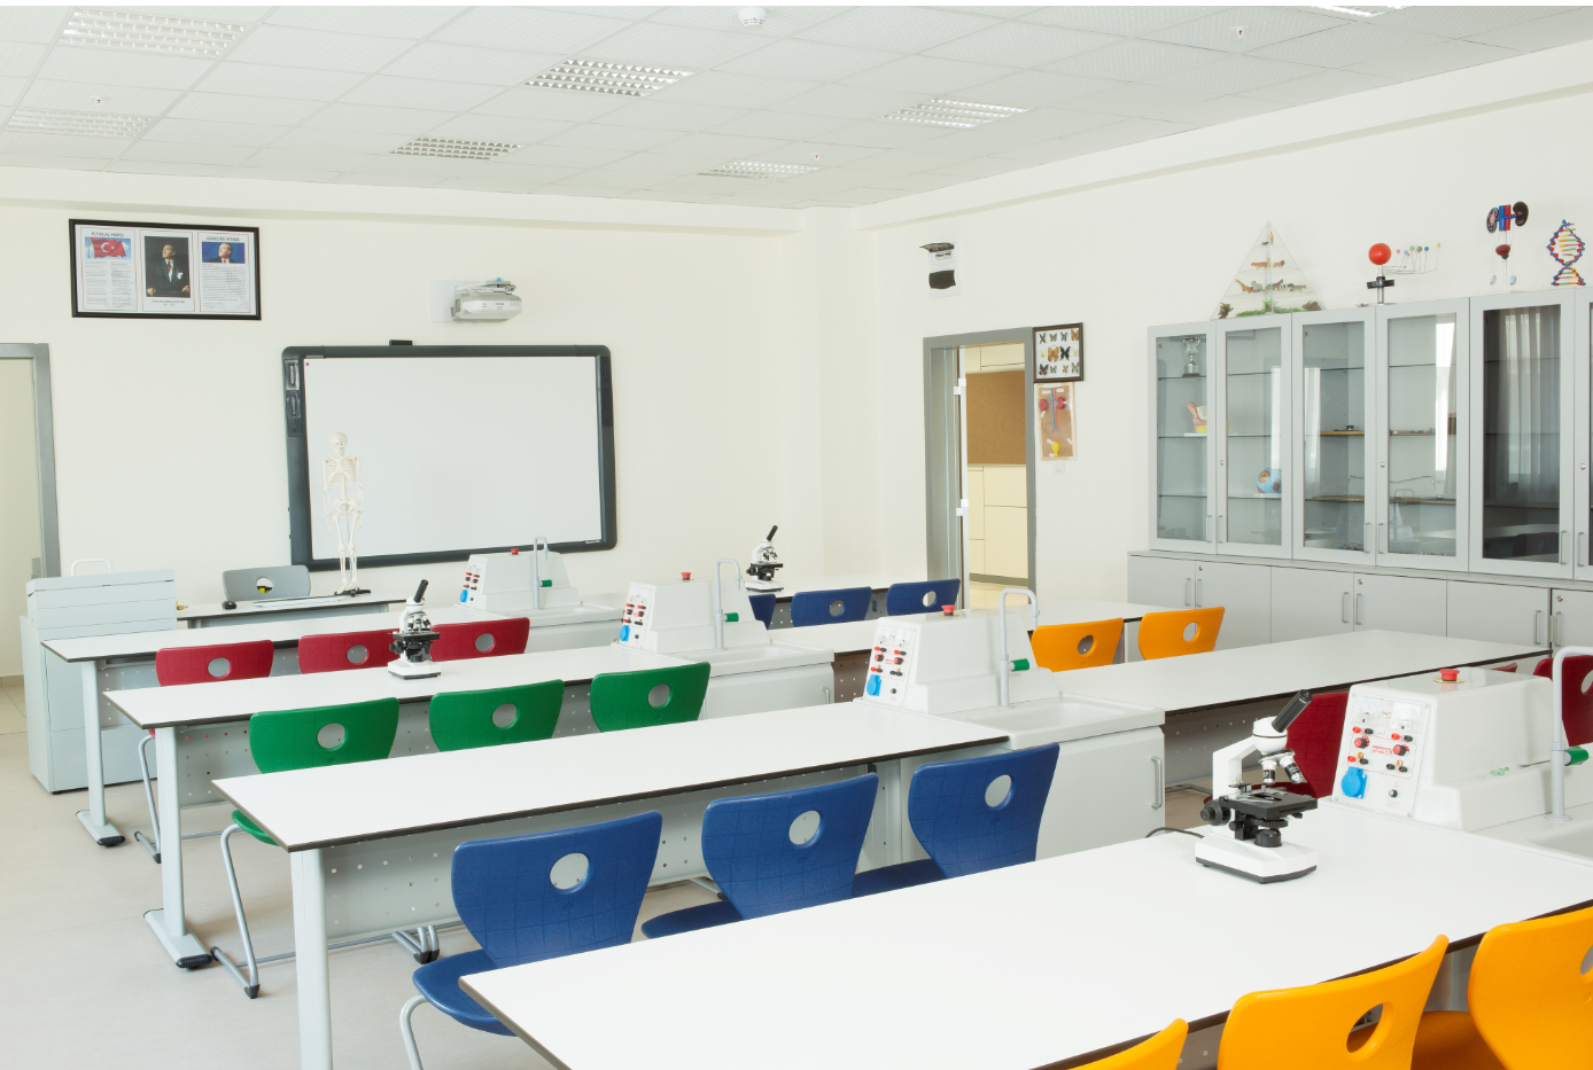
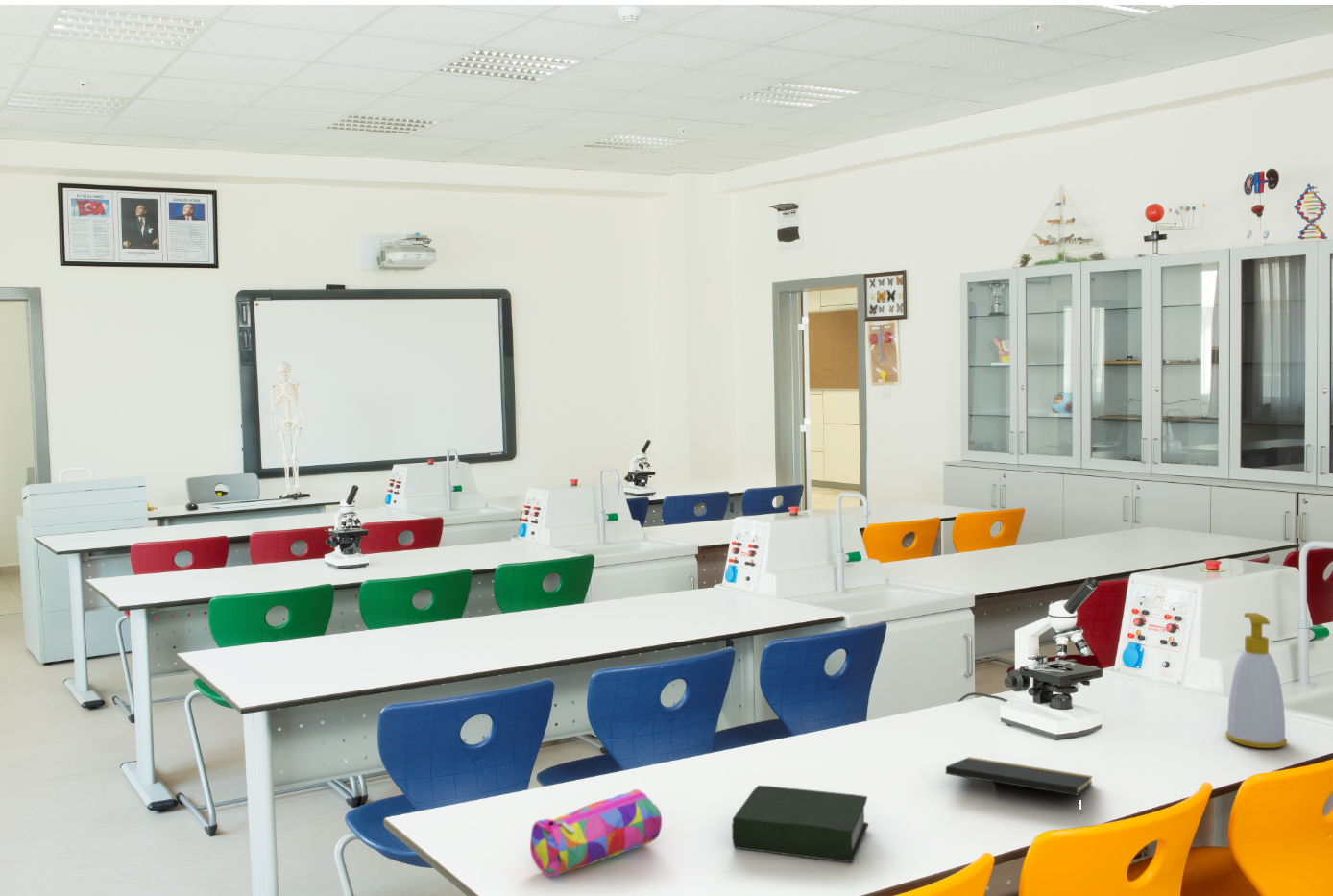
+ notepad [944,756,1093,813]
+ pencil case [529,788,663,879]
+ soap bottle [1224,612,1288,749]
+ book [731,785,869,863]
